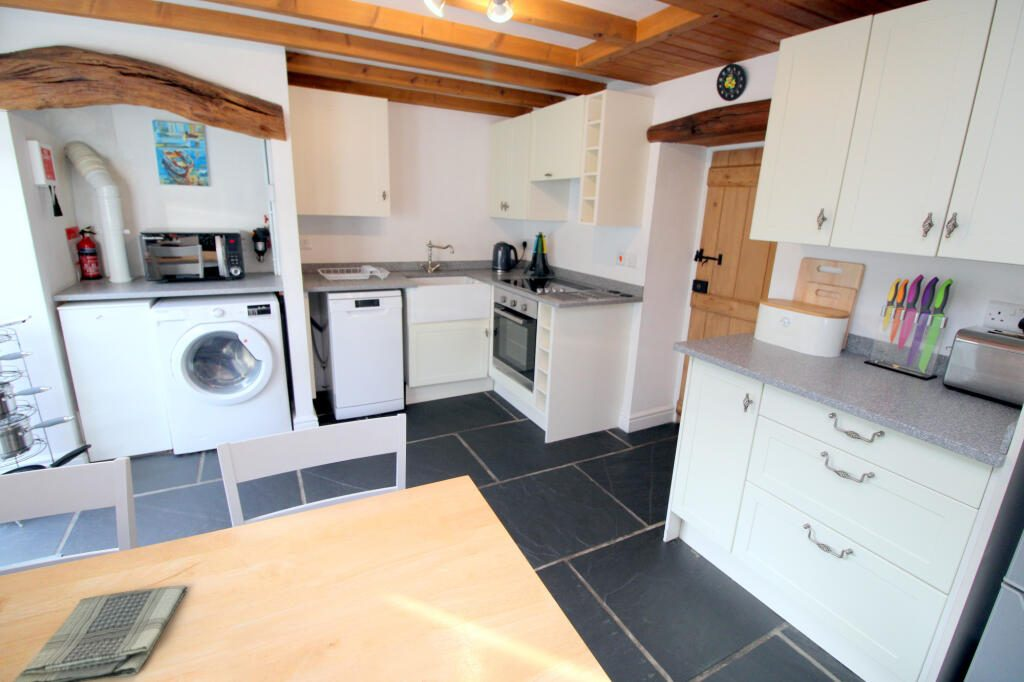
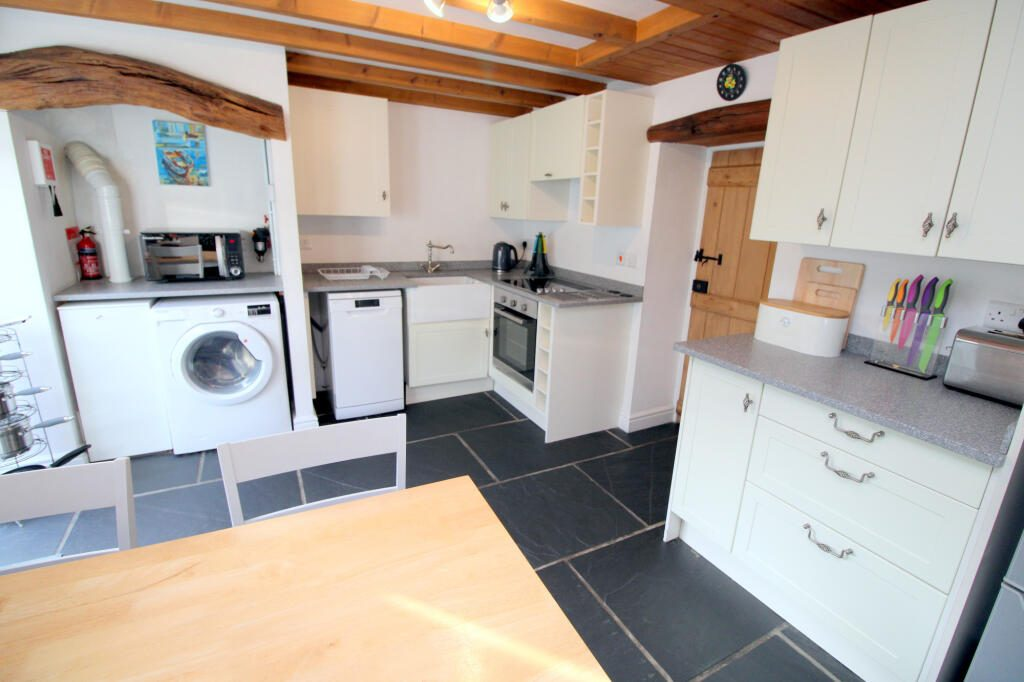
- dish towel [12,585,188,682]
